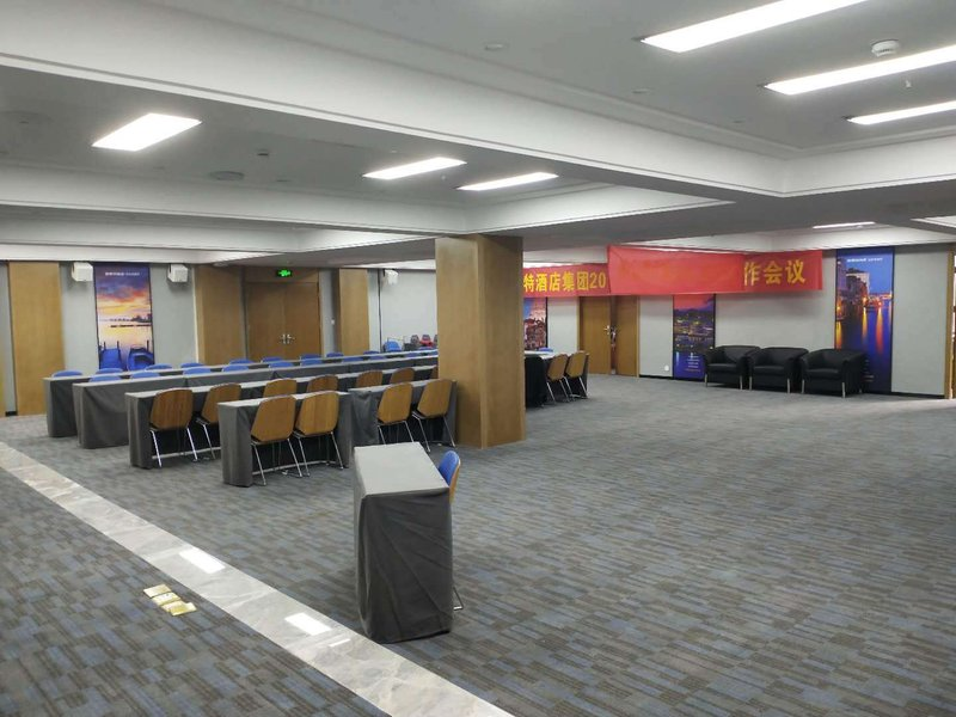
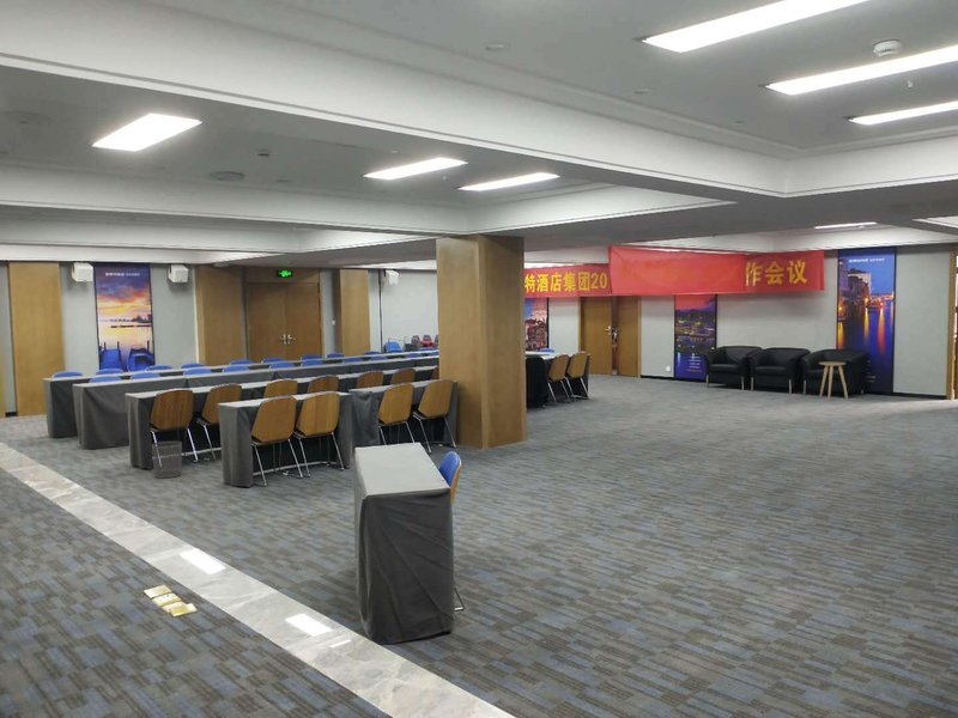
+ waste bin [151,440,183,479]
+ side table [818,361,849,402]
